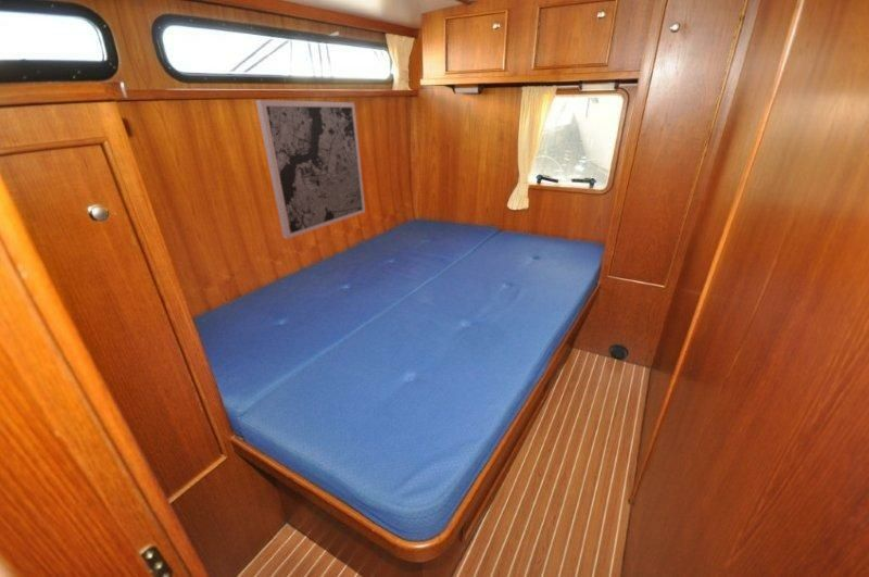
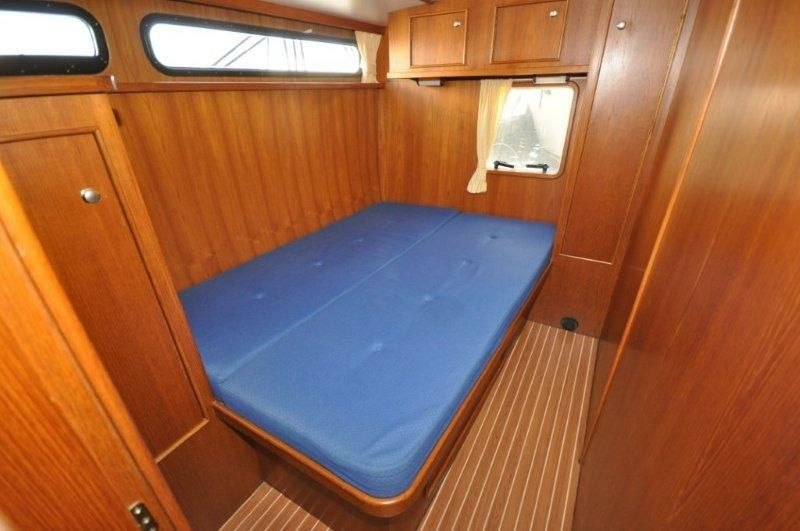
- wall art [254,99,366,240]
